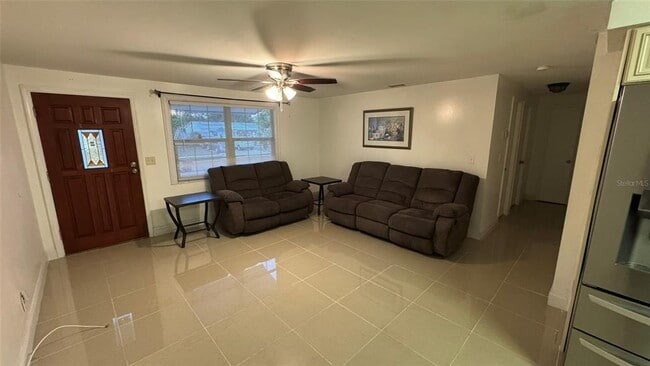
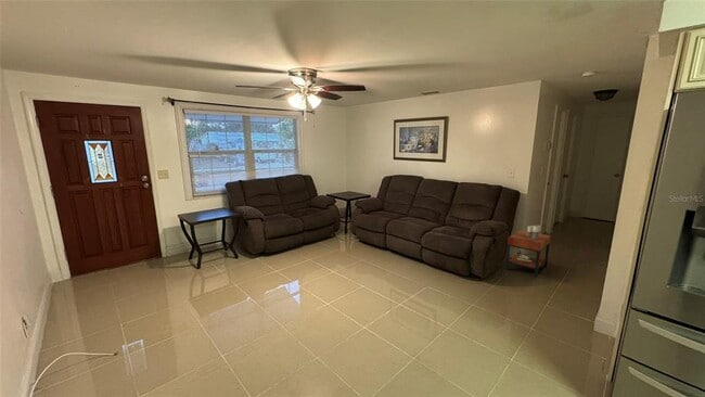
+ side table [504,225,552,278]
